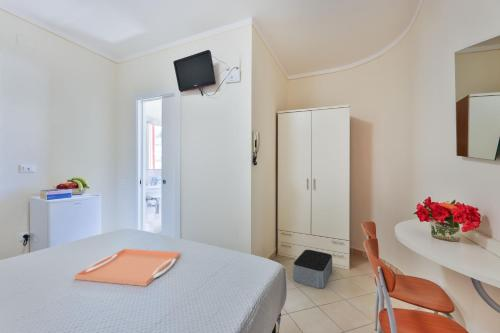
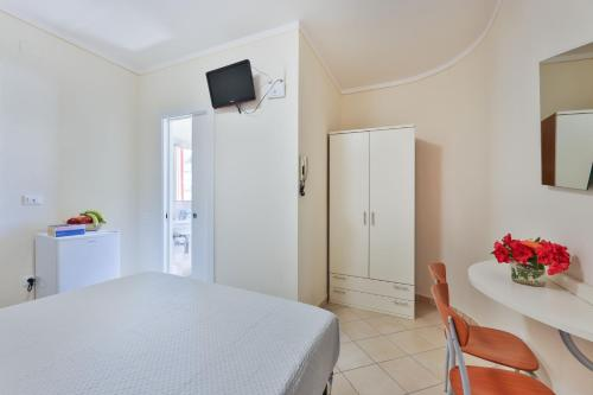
- storage bin [292,249,333,290]
- serving tray [74,248,181,287]
